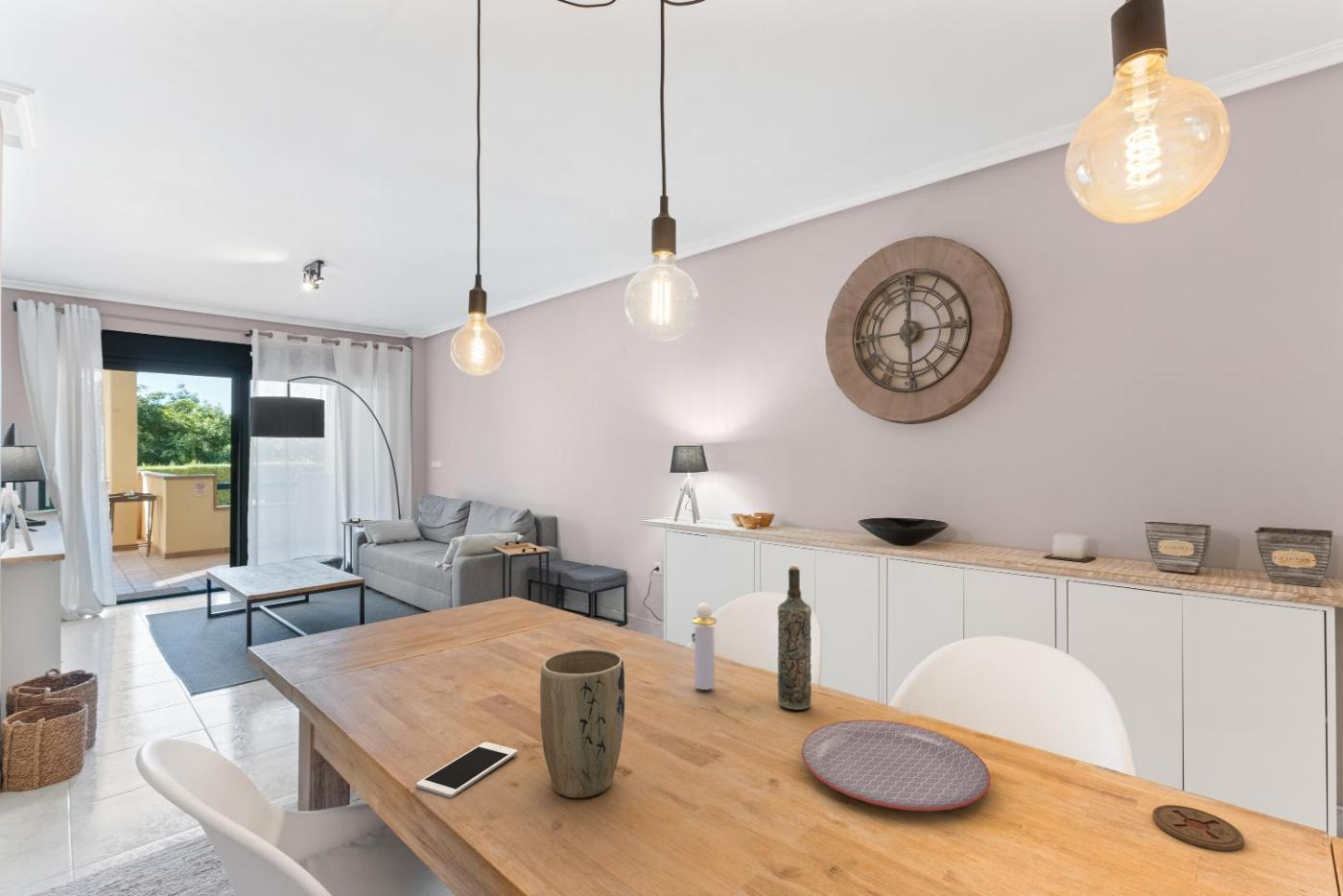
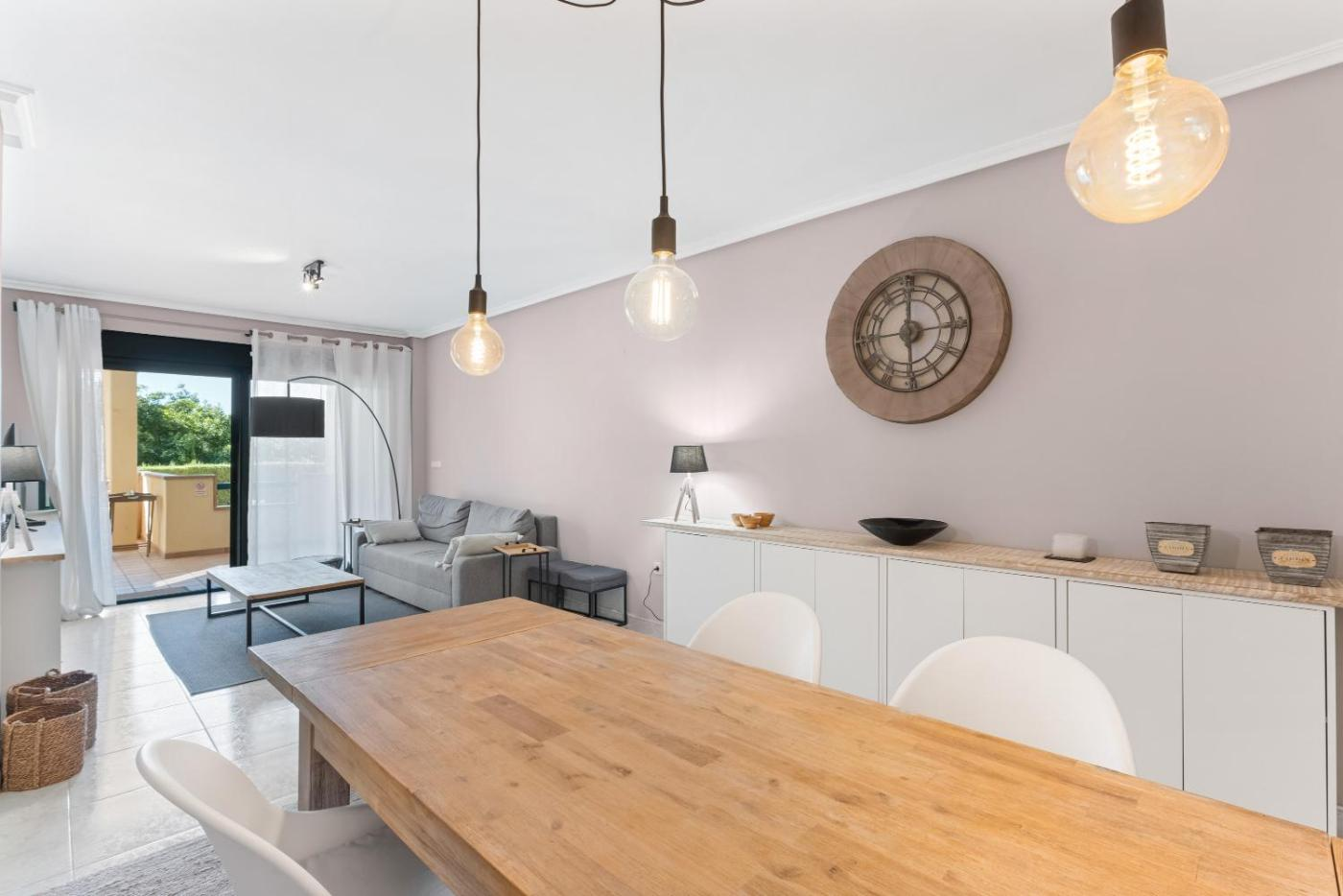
- plate [801,719,991,812]
- plant pot [539,648,625,799]
- coaster [1152,804,1245,852]
- perfume bottle [691,601,718,691]
- bottle [776,565,813,711]
- cell phone [415,742,519,798]
